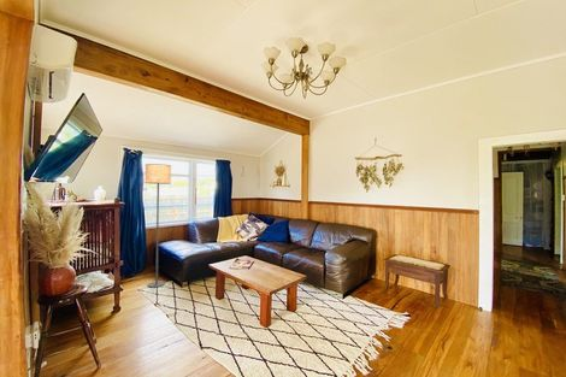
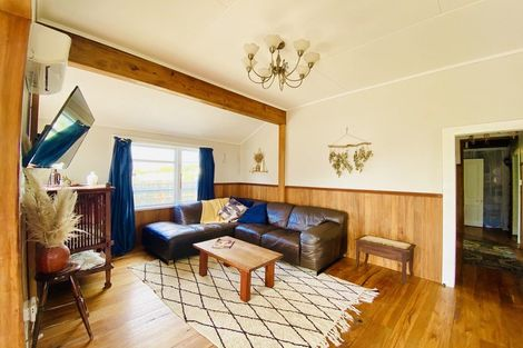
- floor lamp [143,163,172,288]
